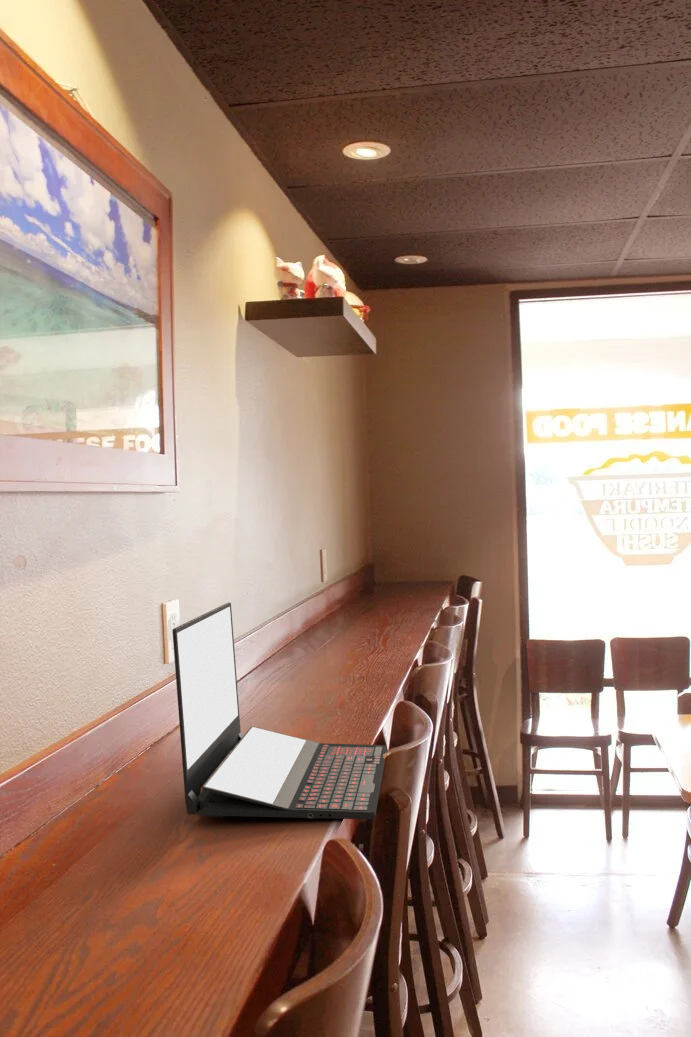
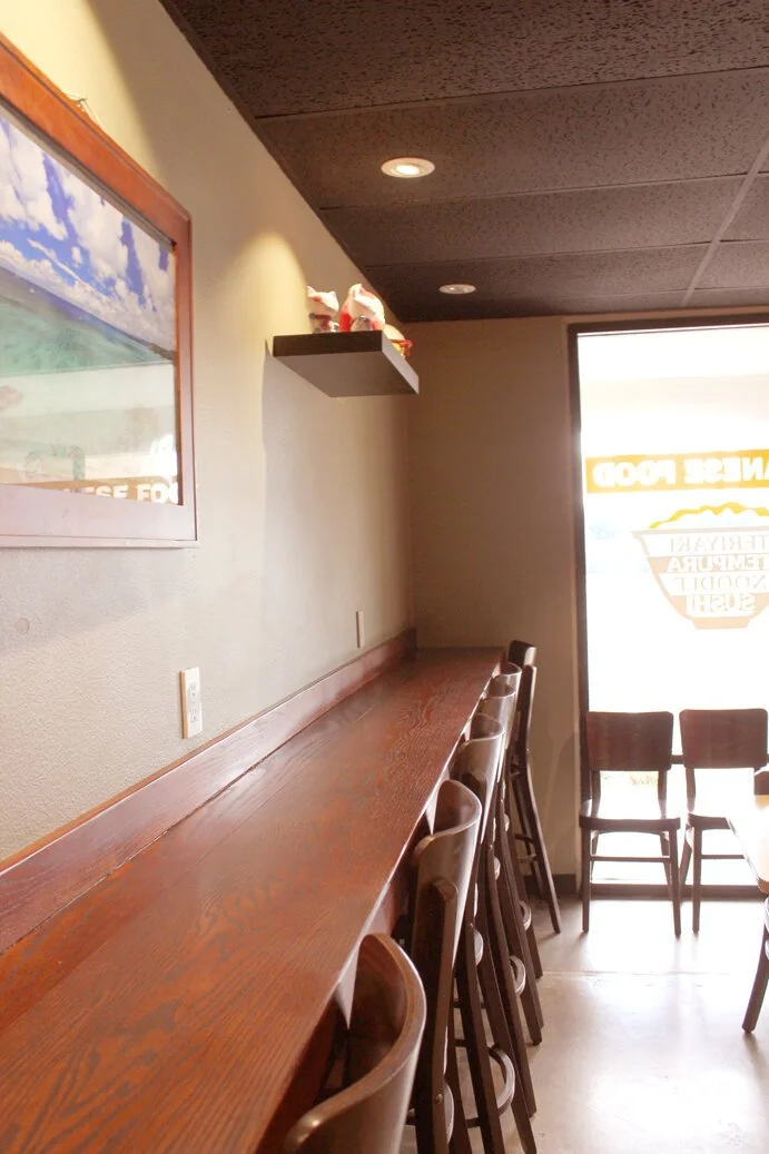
- laptop [171,601,388,820]
